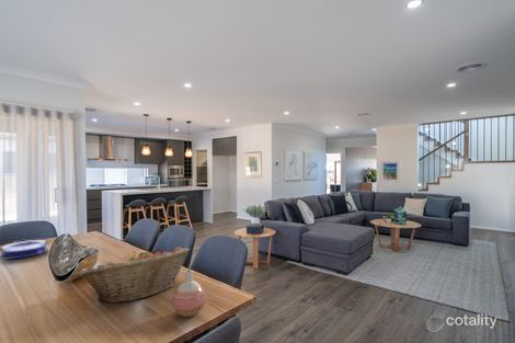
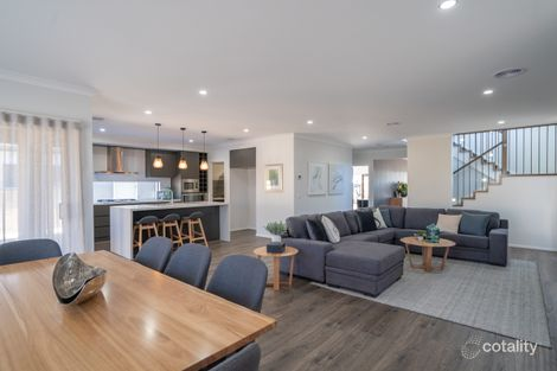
- plate [0,239,49,261]
- vase [171,268,207,318]
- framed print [379,160,401,183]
- fruit basket [78,247,191,304]
